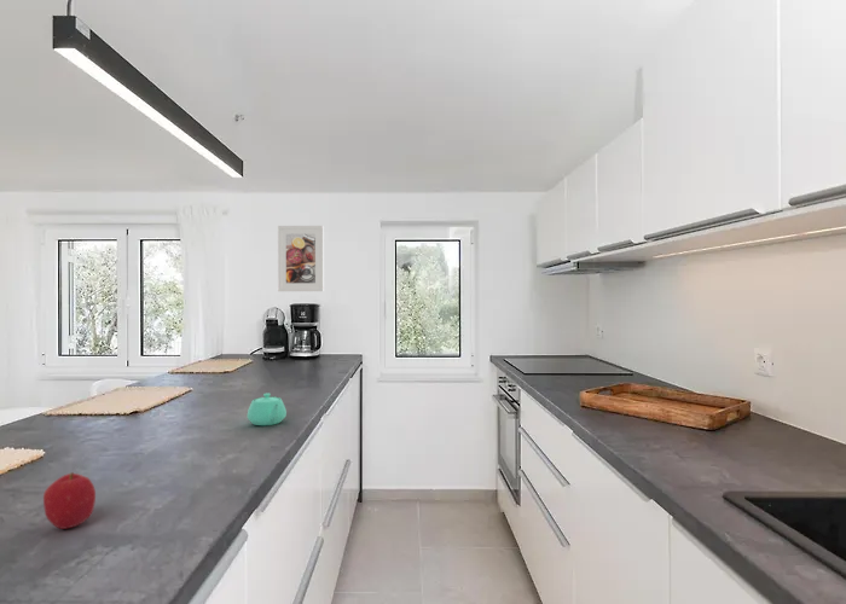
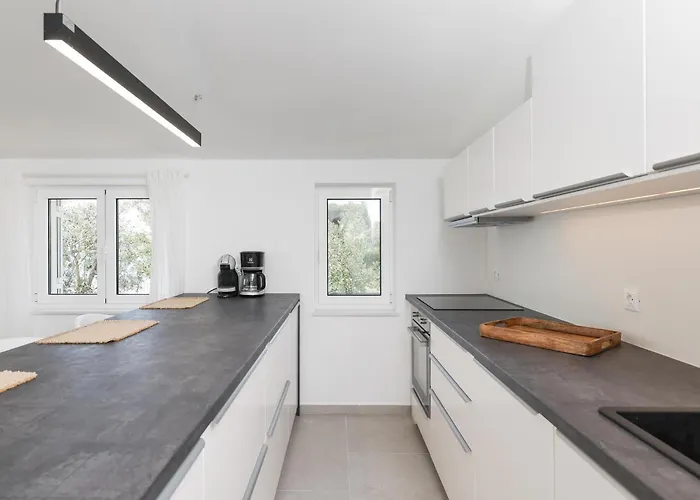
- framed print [277,225,325,292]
- teapot [247,393,288,426]
- fruit [42,471,97,530]
